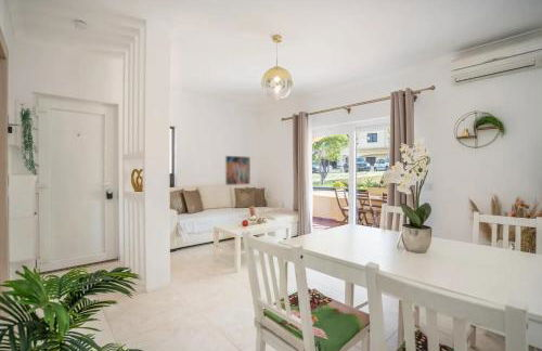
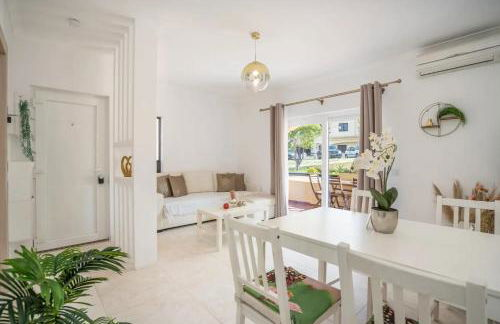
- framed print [224,155,251,186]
